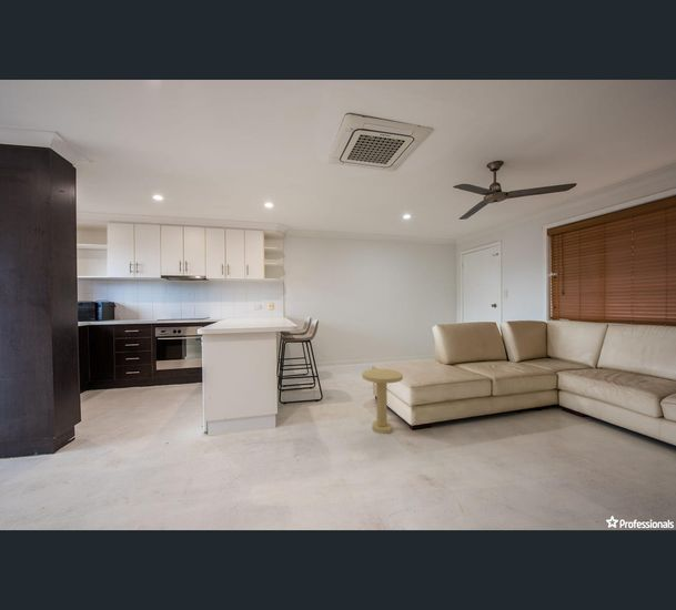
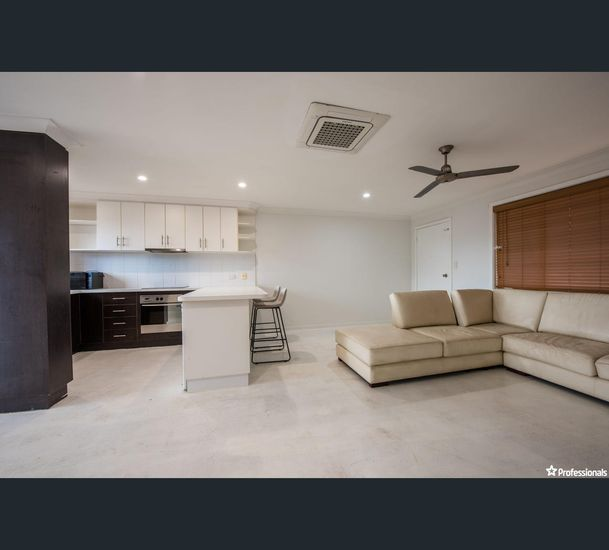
- side table [361,368,404,435]
